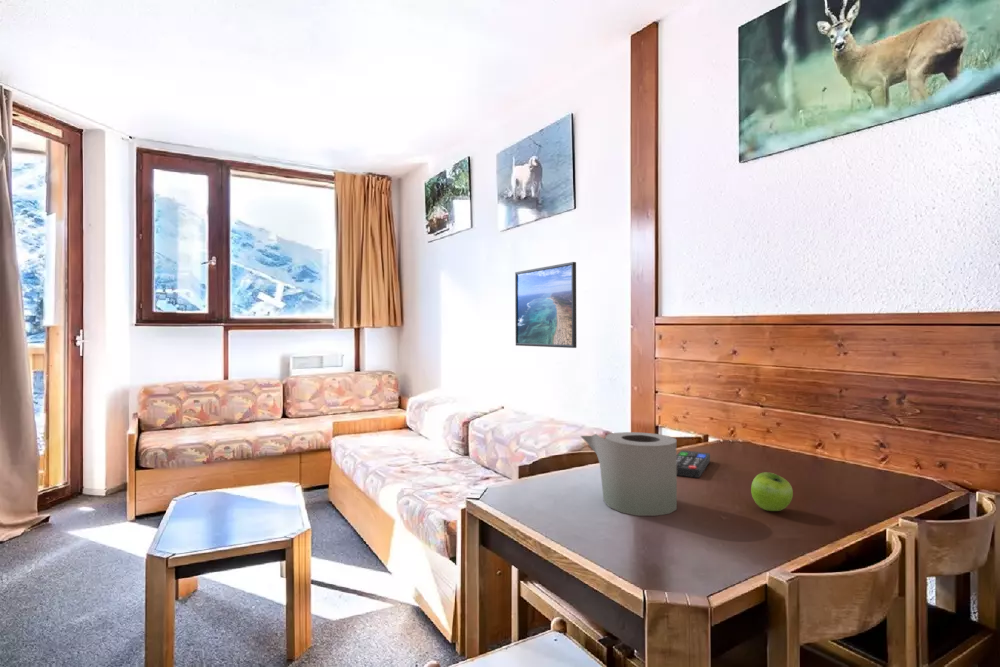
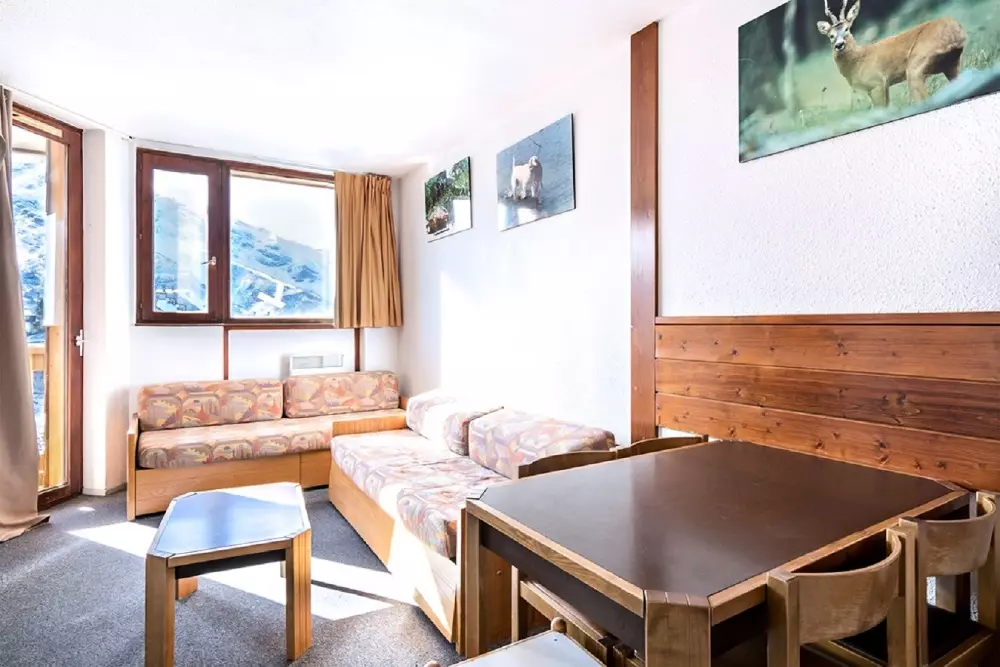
- remote control [676,449,711,479]
- fruit [750,471,794,512]
- toilet paper roll [580,431,678,517]
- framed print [514,261,577,349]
